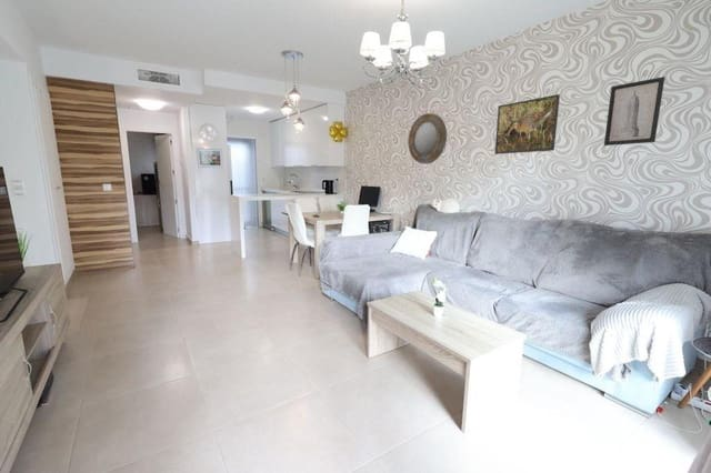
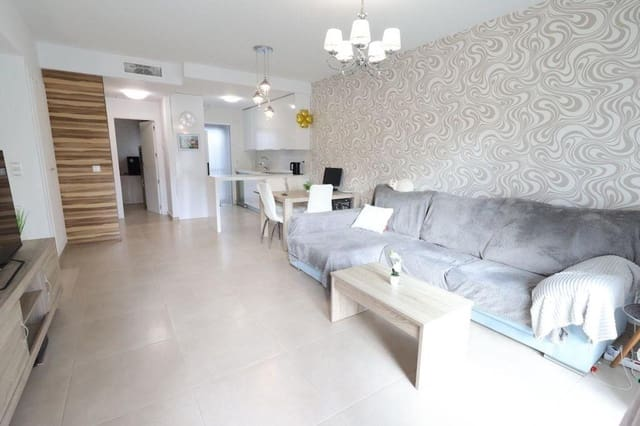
- wall art [603,76,665,147]
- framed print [493,93,561,155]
- home mirror [407,112,448,165]
